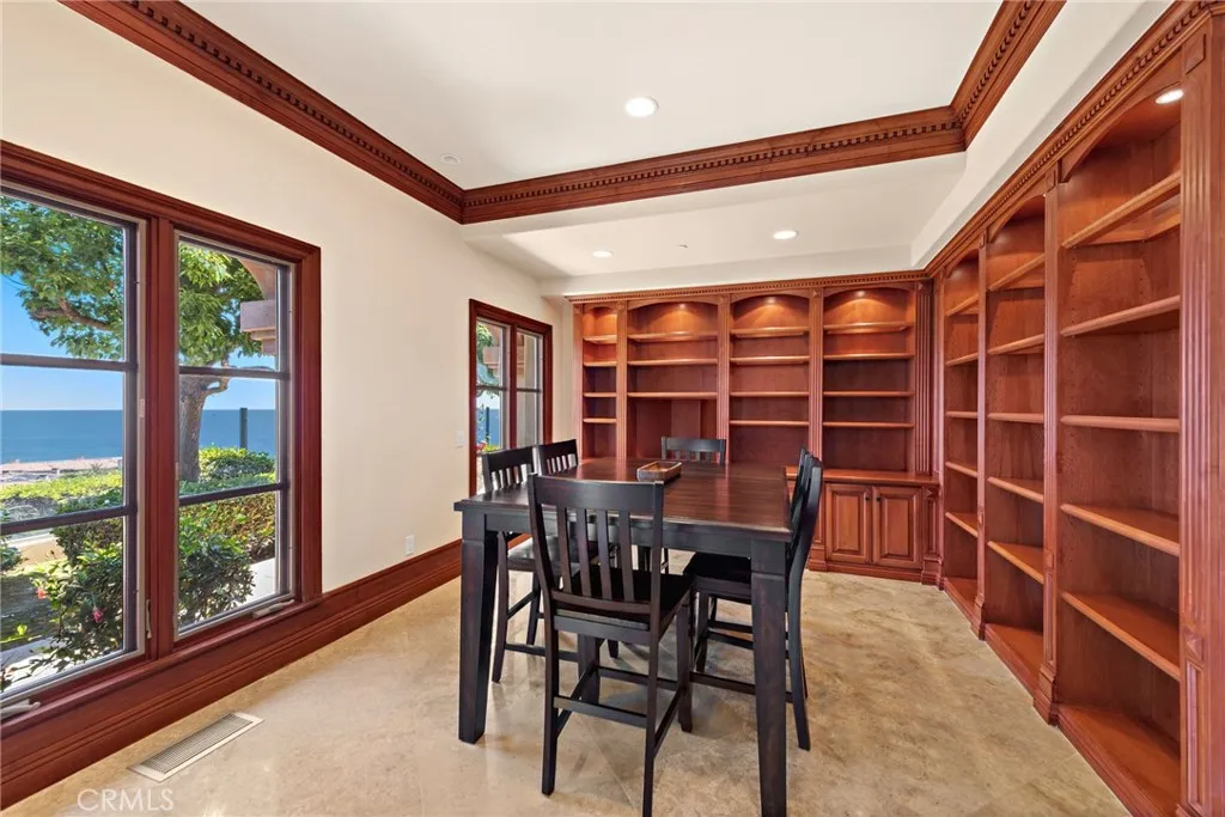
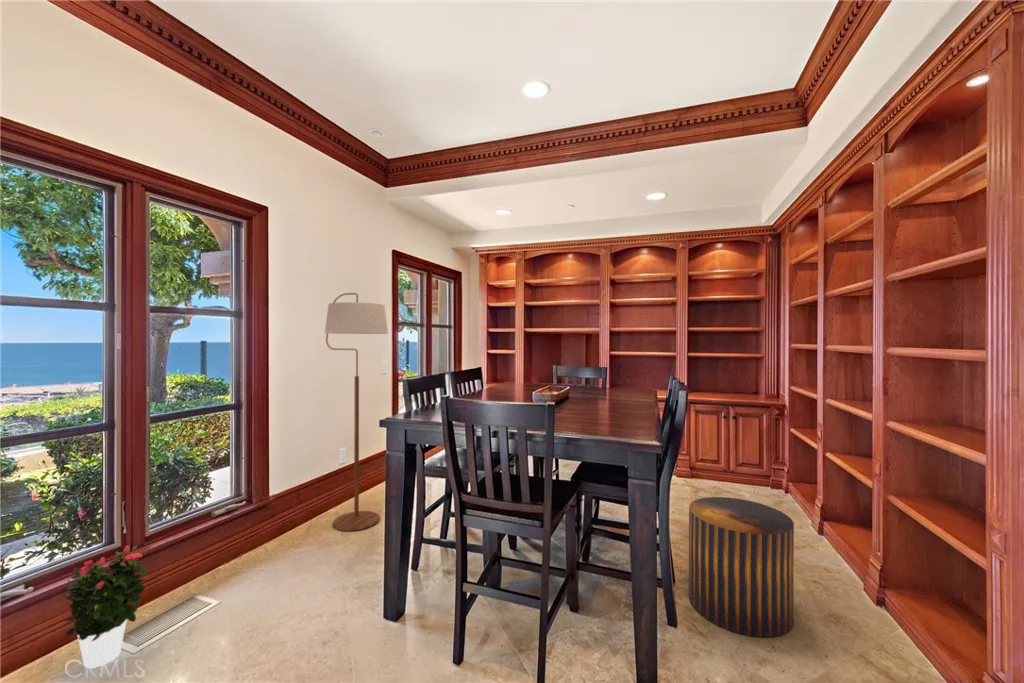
+ stool [688,496,795,639]
+ floor lamp [324,292,389,532]
+ potted flower [61,543,151,669]
